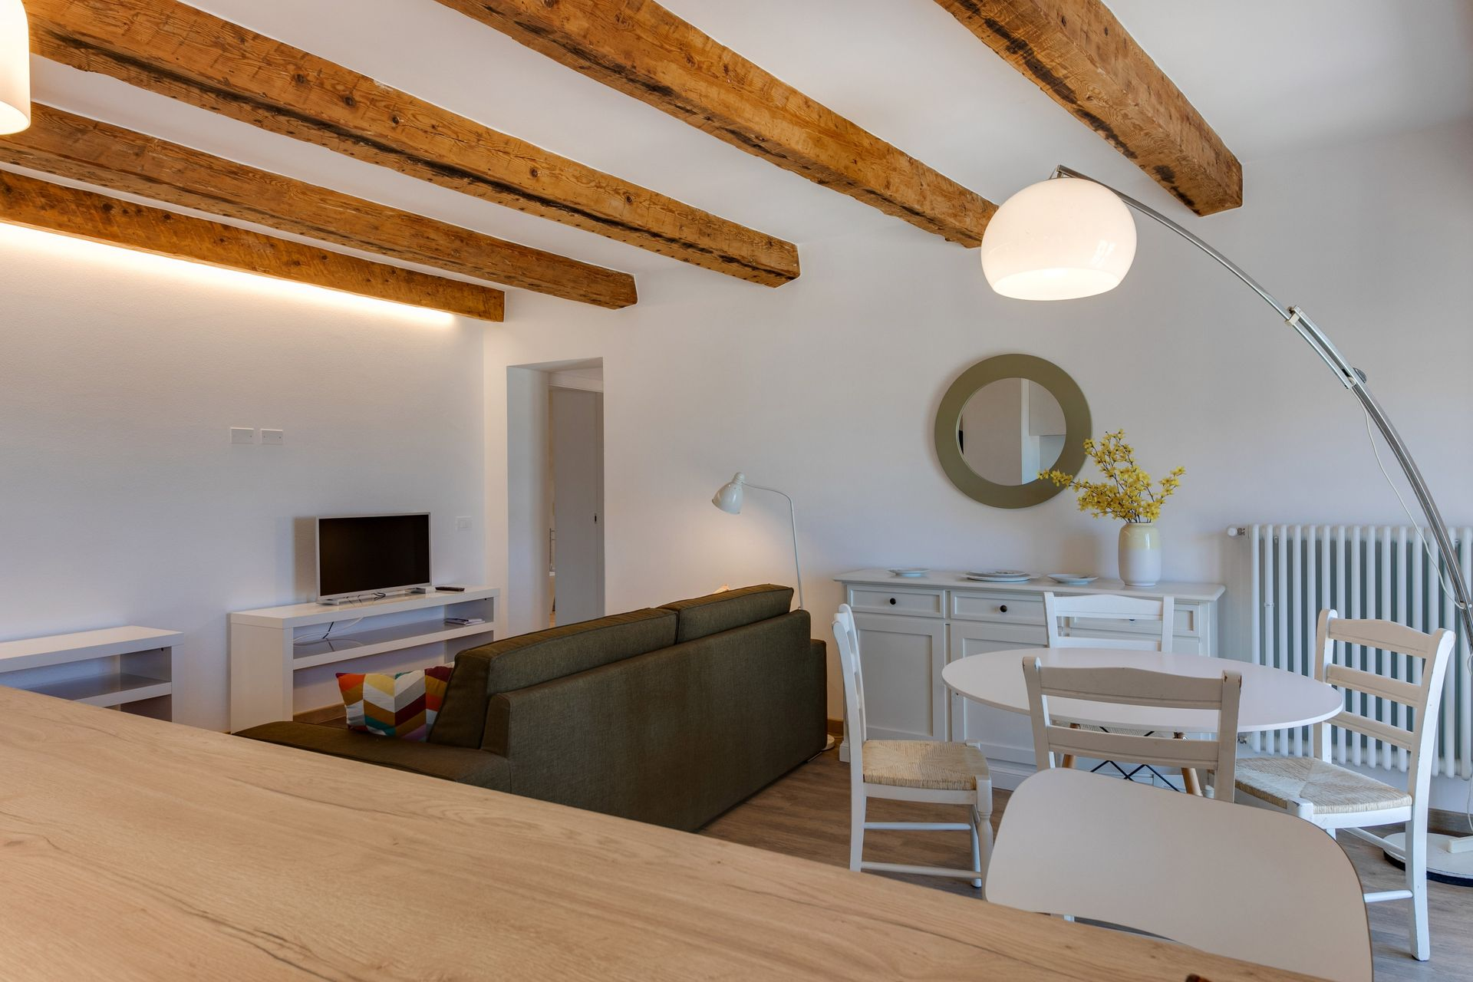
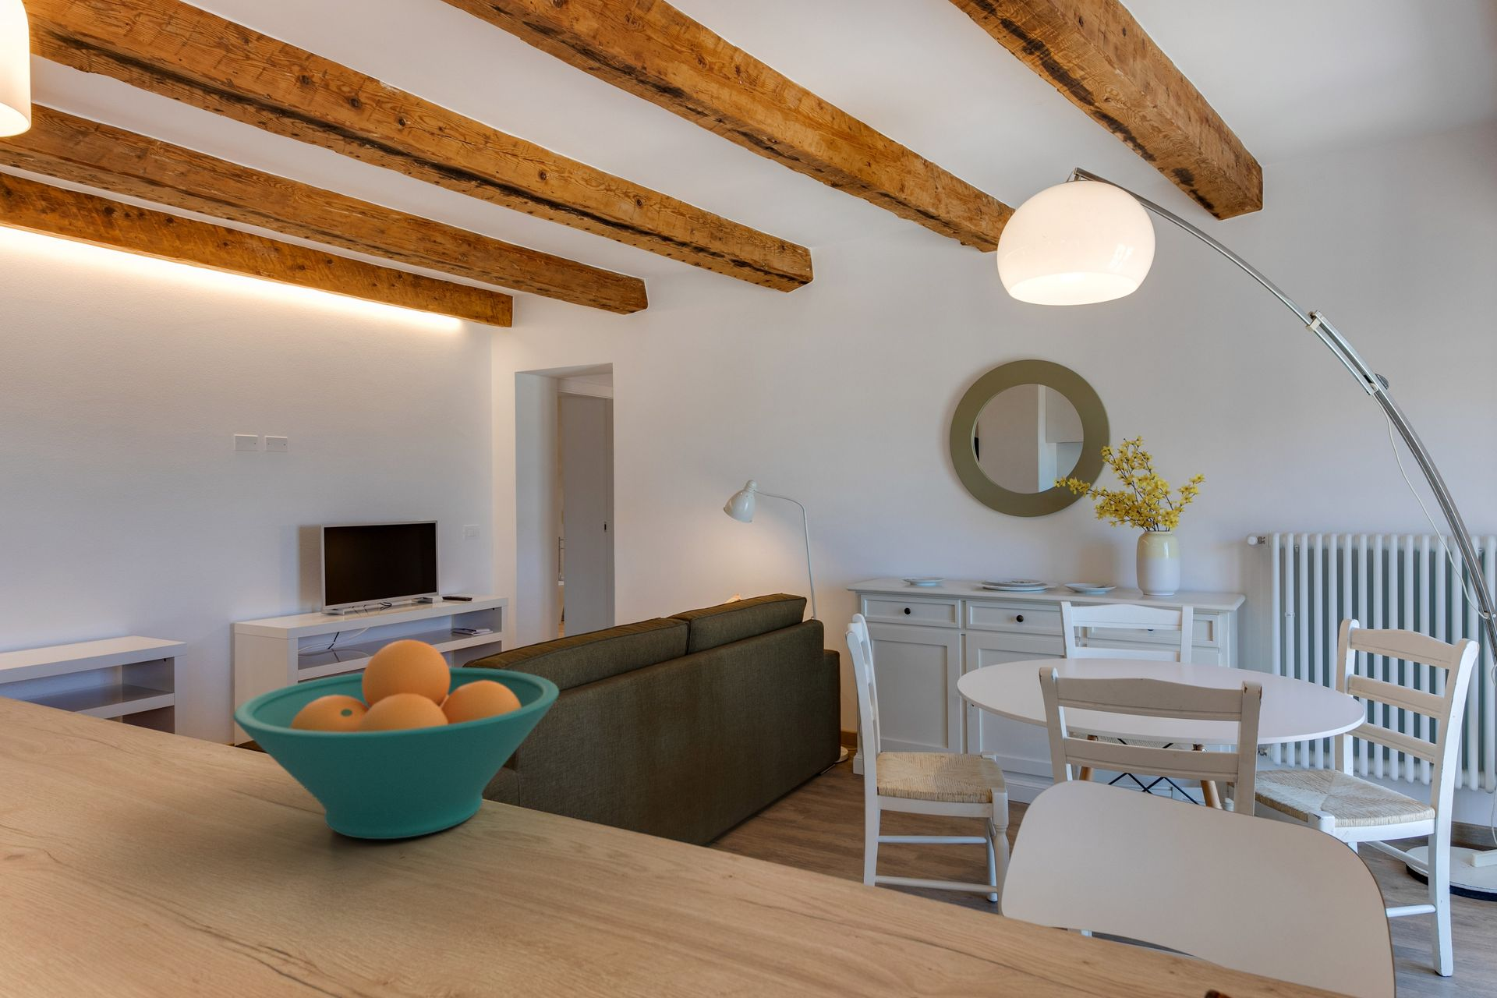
+ fruit bowl [233,638,560,840]
